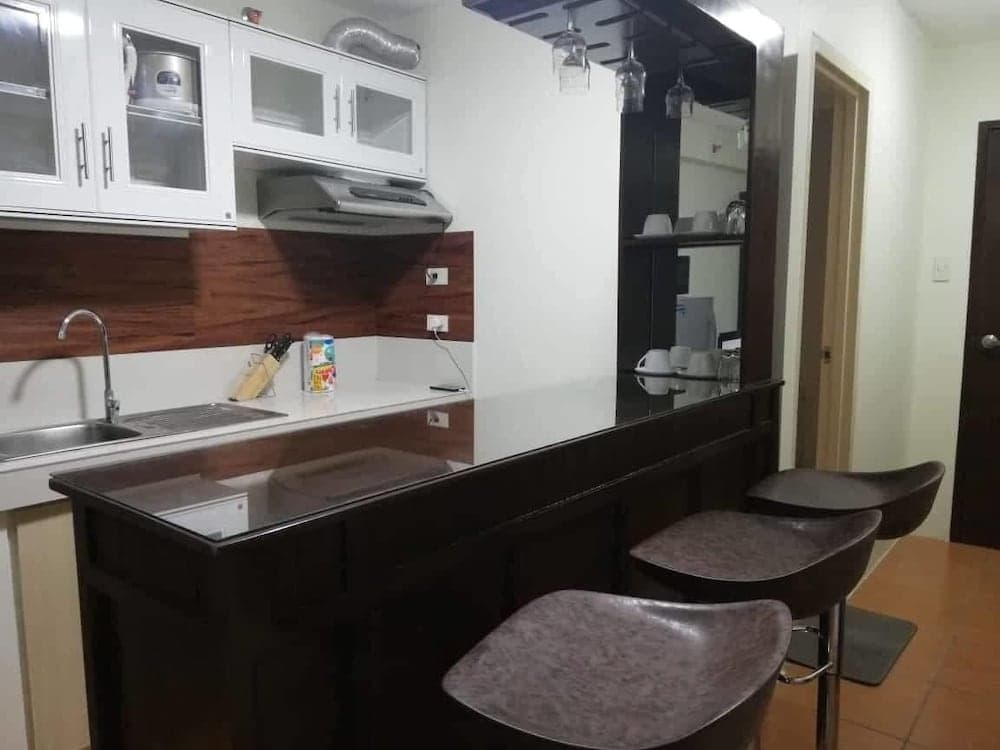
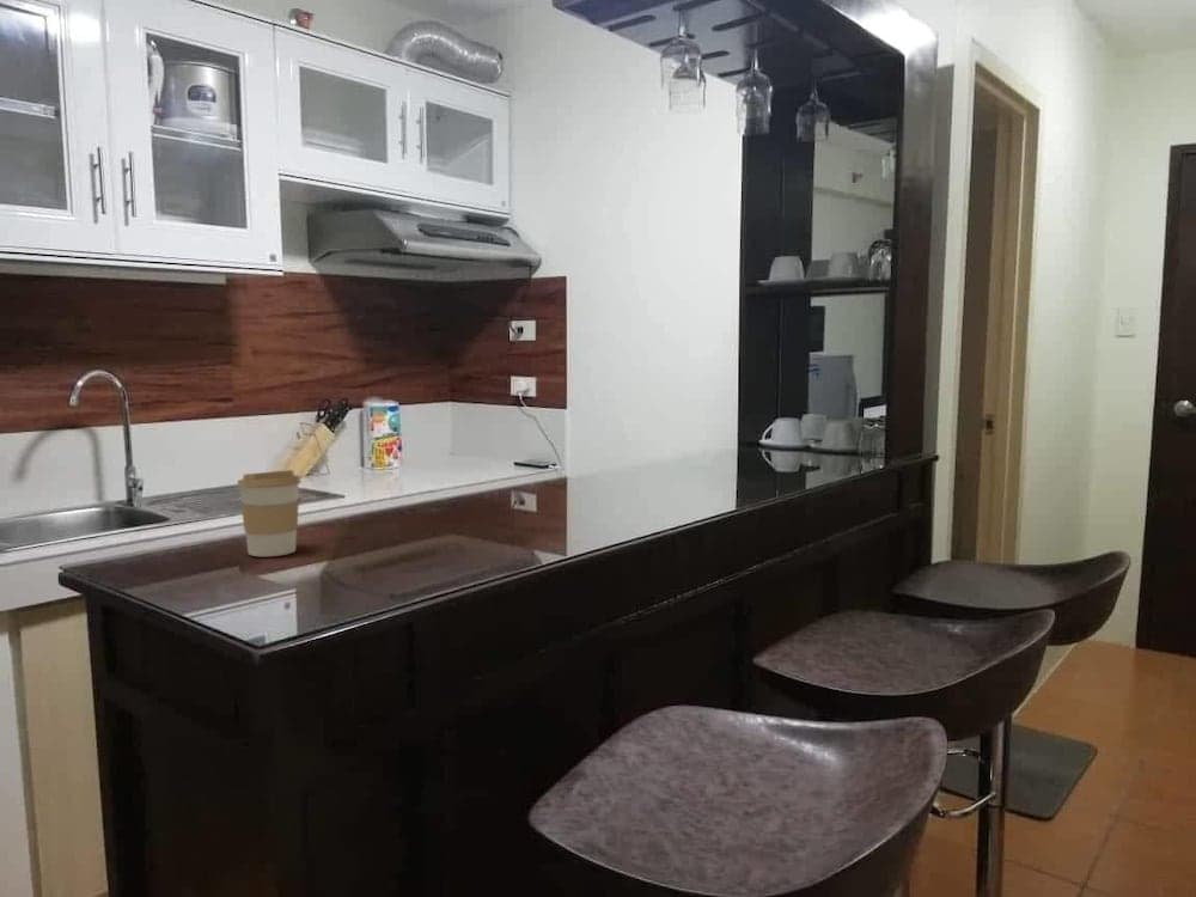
+ coffee cup [236,469,303,557]
